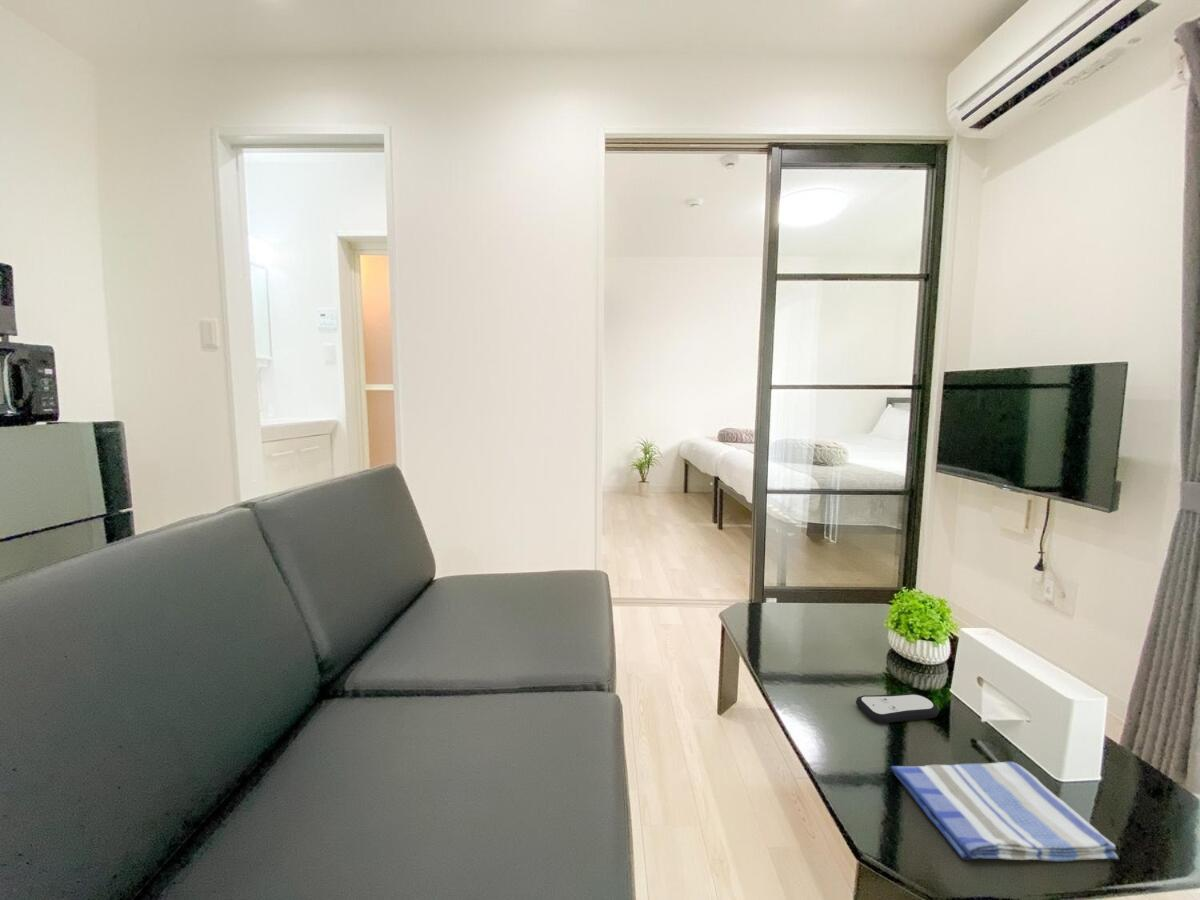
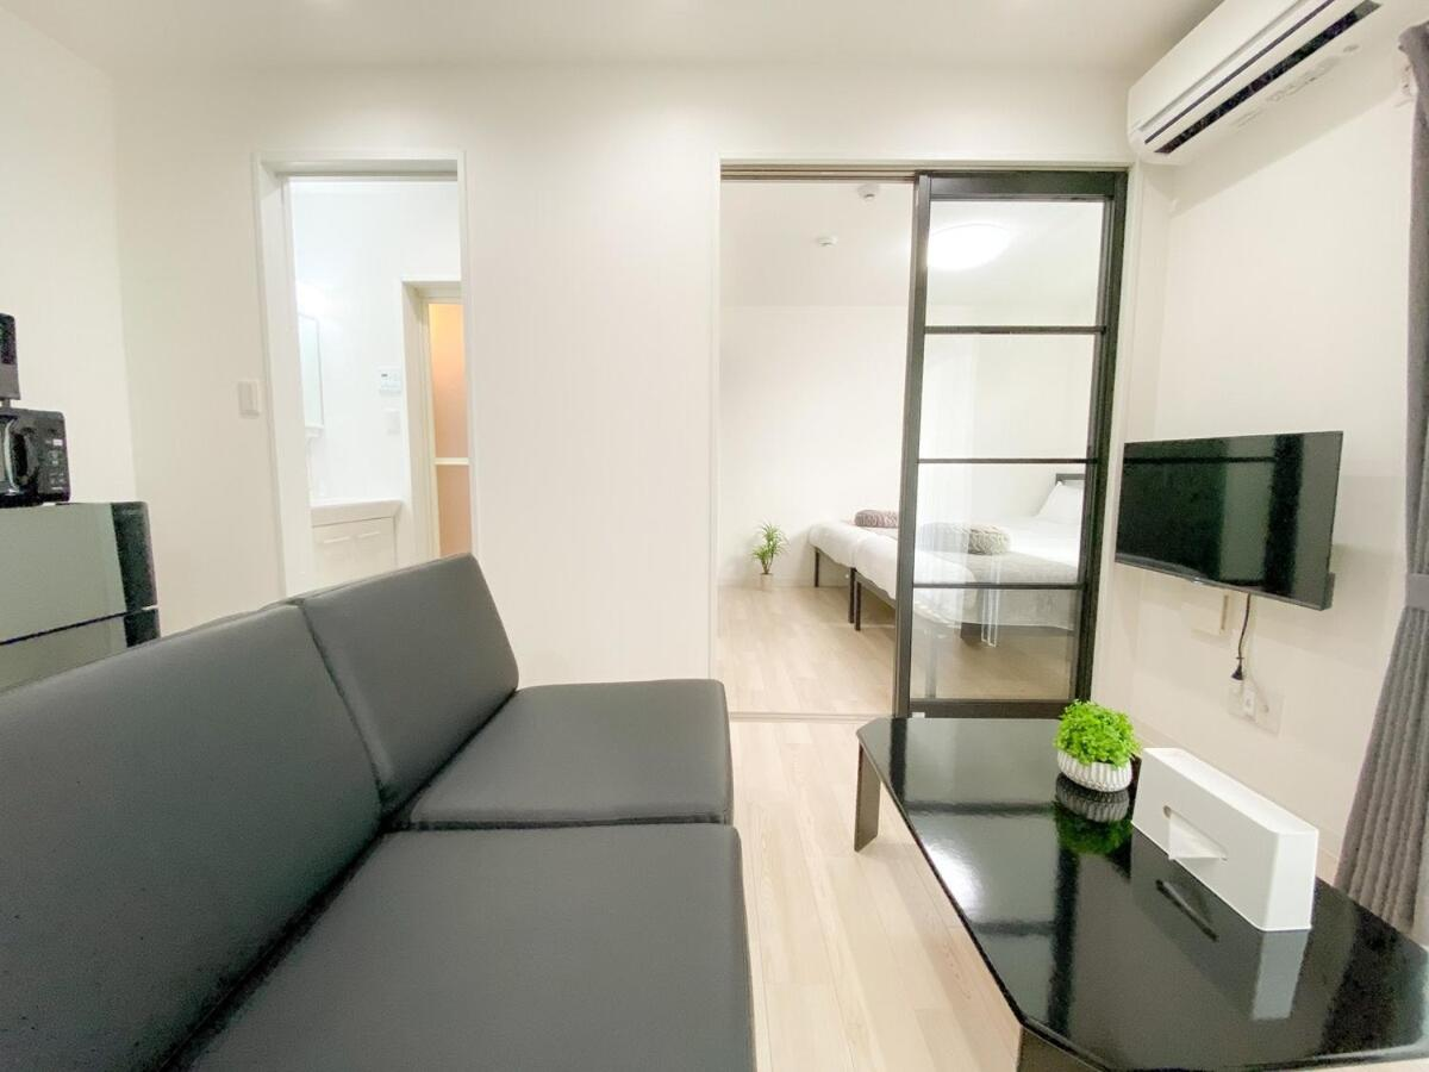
- dish towel [890,761,1120,862]
- remote control [855,692,940,724]
